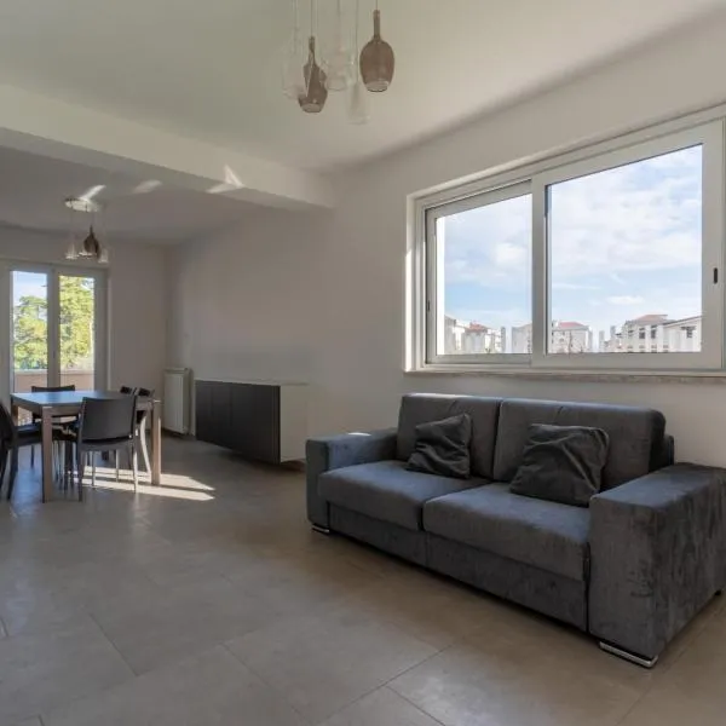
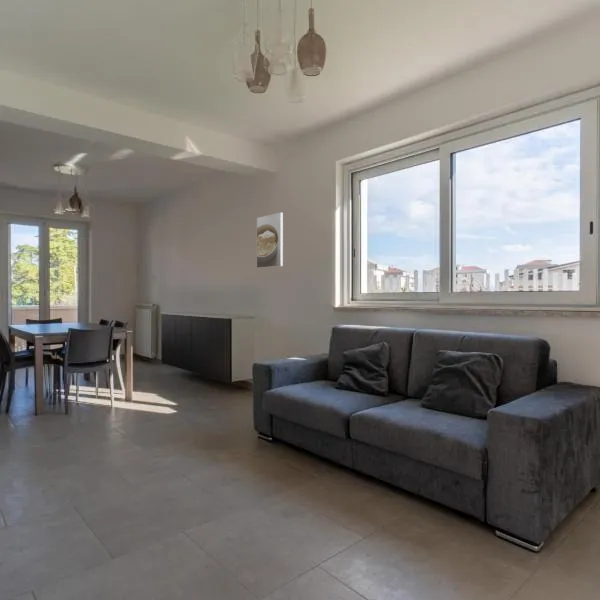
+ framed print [256,211,284,269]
